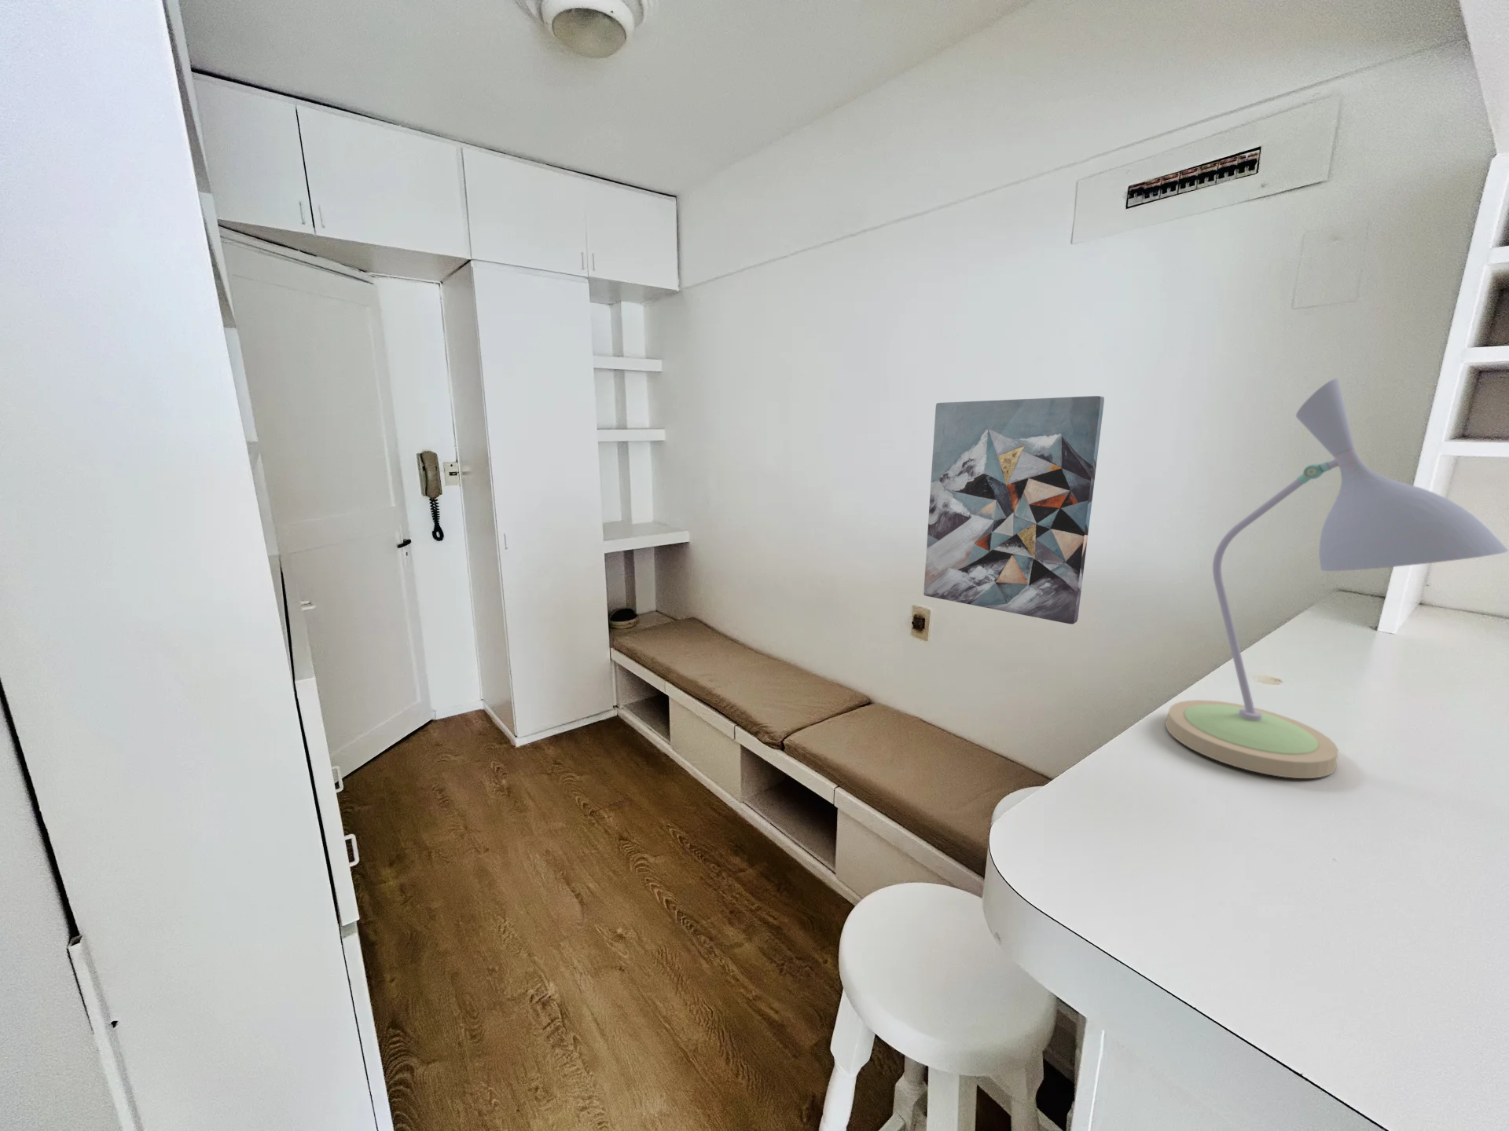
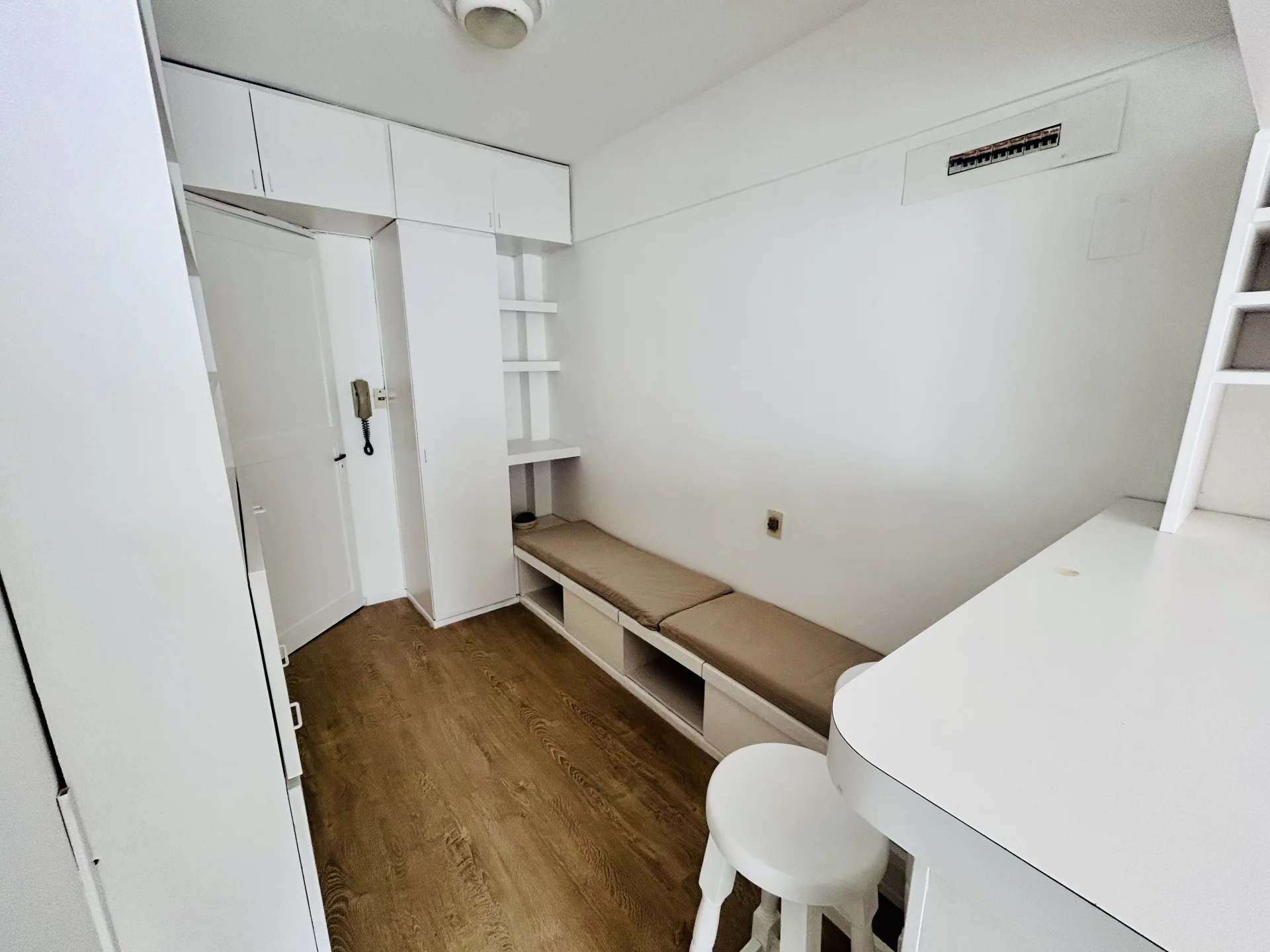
- desk lamp [1164,378,1509,779]
- wall art [923,396,1105,625]
